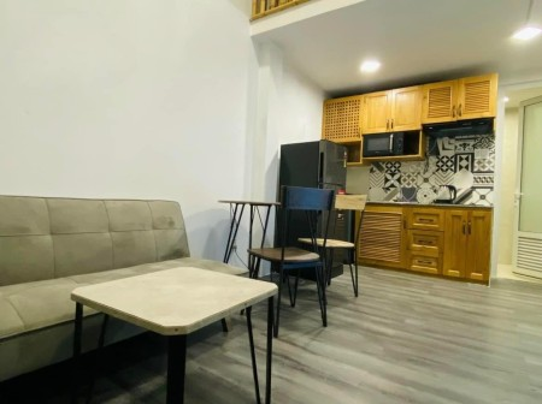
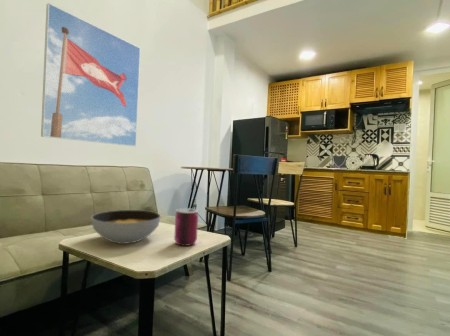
+ can [173,207,199,247]
+ soup bowl [91,209,162,245]
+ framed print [40,2,141,147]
